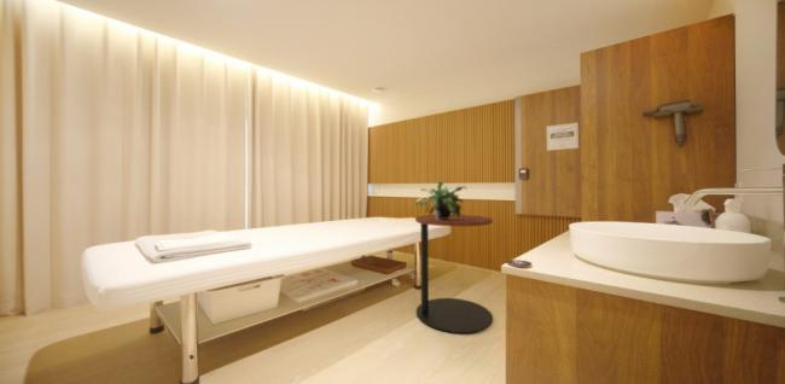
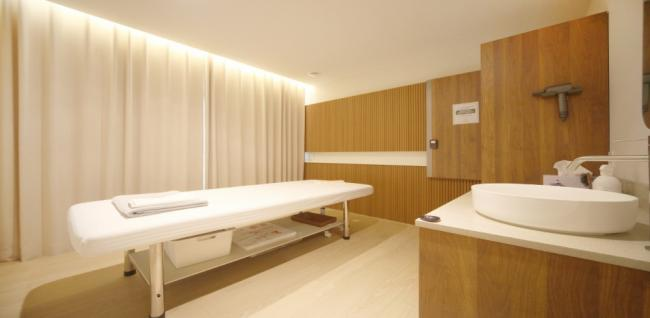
- potted plant [414,179,469,220]
- side table [414,214,494,334]
